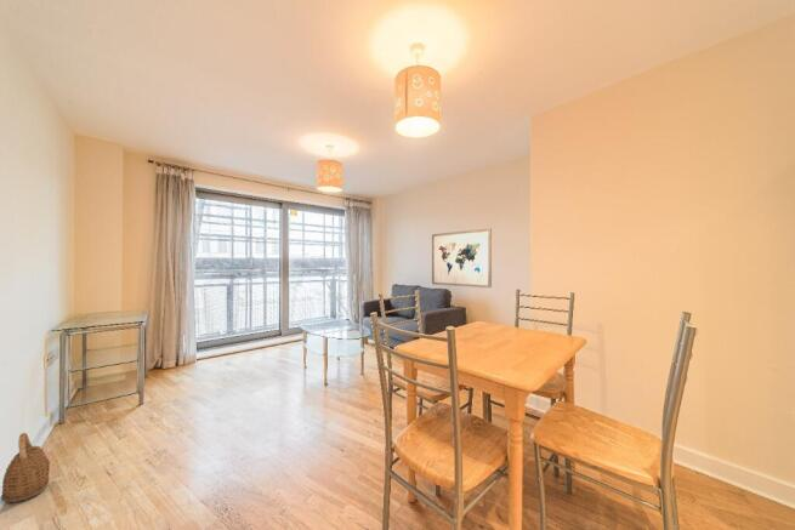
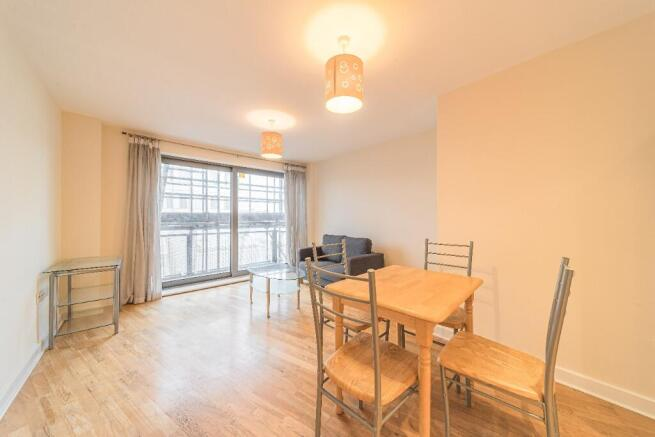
- basket [0,432,51,503]
- wall art [431,227,493,289]
